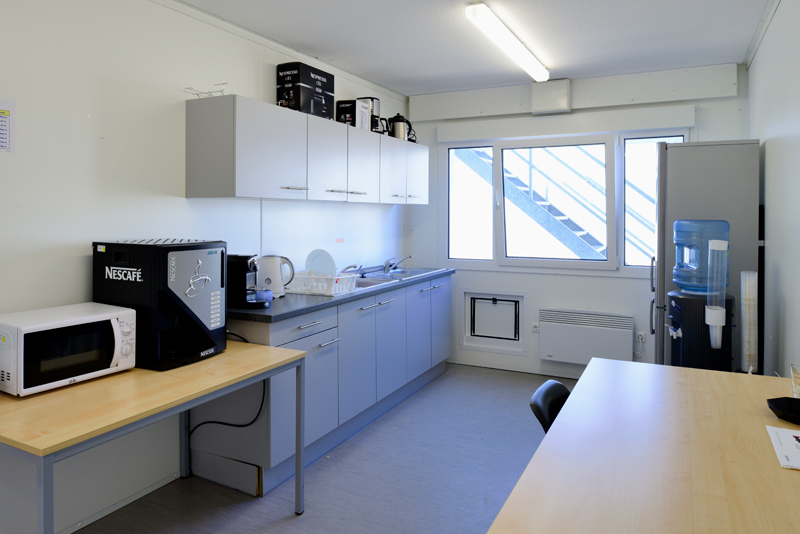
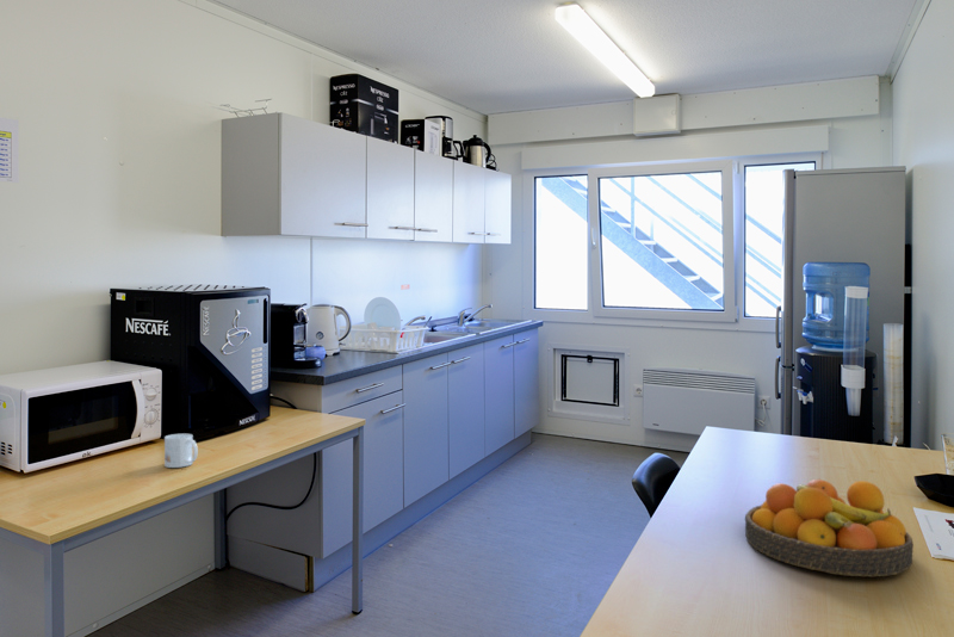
+ mug [163,433,199,469]
+ fruit bowl [744,478,915,577]
